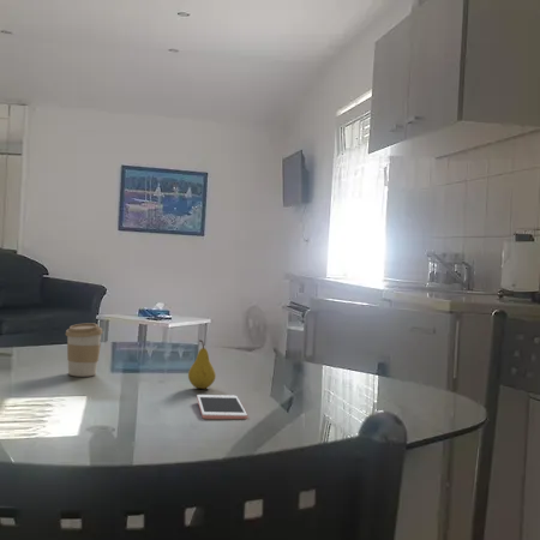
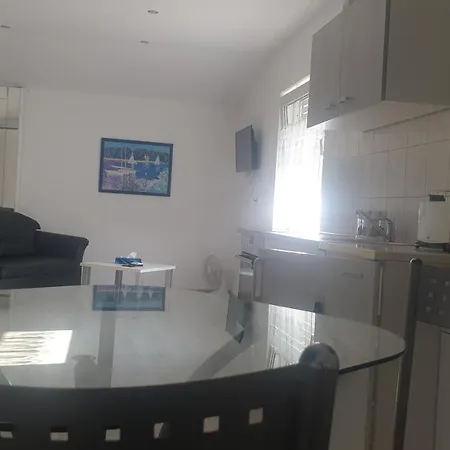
- coffee cup [65,322,103,378]
- cell phone [196,394,248,420]
- fruit [187,338,217,390]
